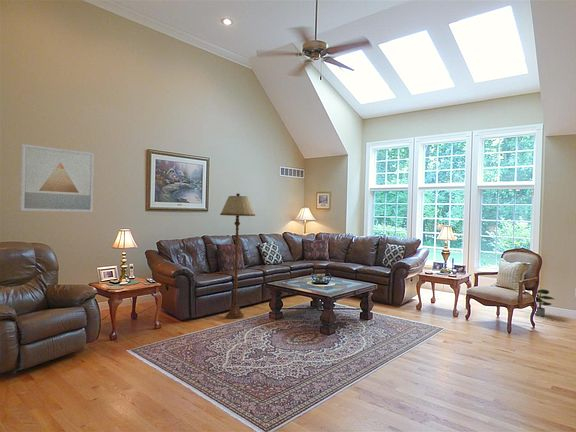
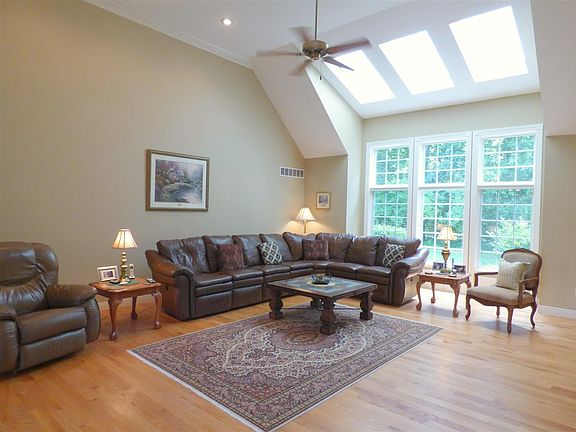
- floor lamp [219,192,256,320]
- potted plant [534,288,555,317]
- wall art [19,143,95,213]
